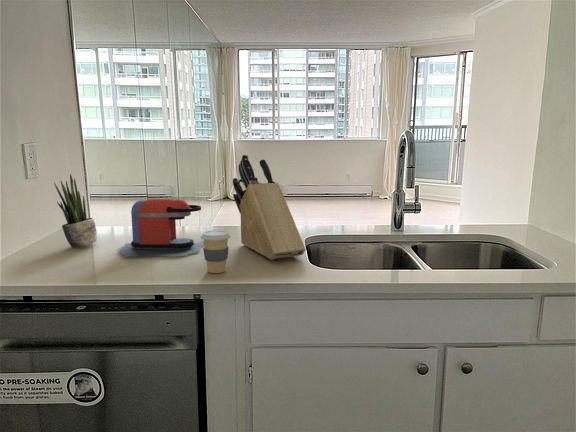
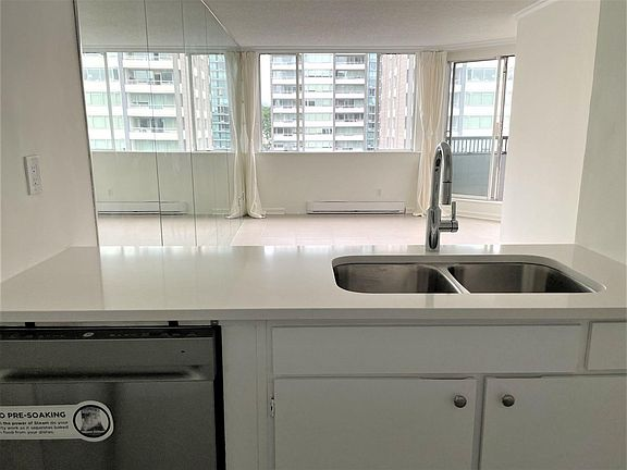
- knife block [232,154,307,261]
- coffee maker [117,197,205,258]
- potted plant [53,173,98,248]
- coffee cup [200,229,231,274]
